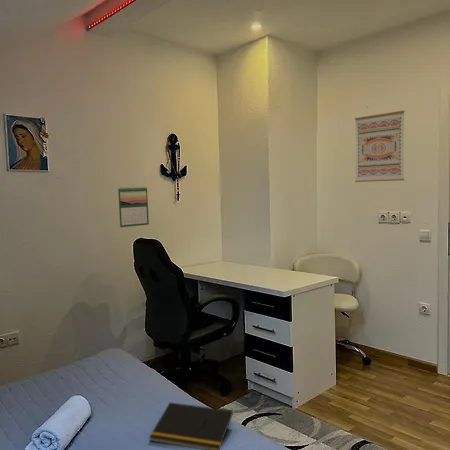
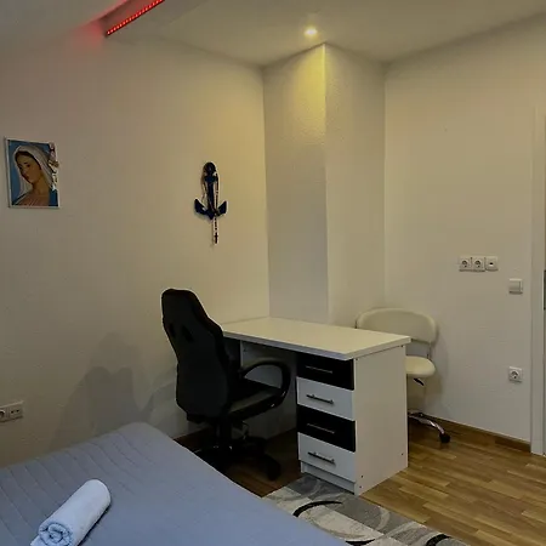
- calendar [117,186,150,228]
- notepad [148,401,234,450]
- wall art [354,110,405,183]
